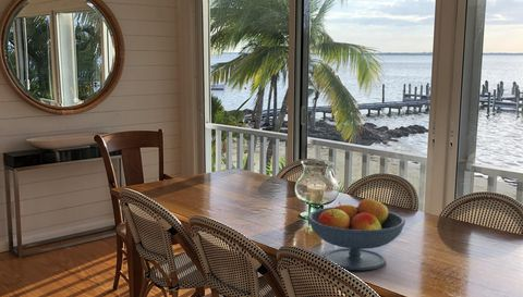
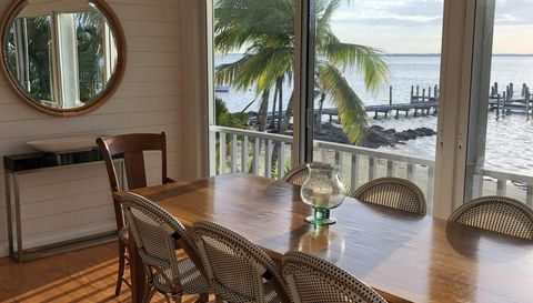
- fruit bowl [307,197,406,271]
